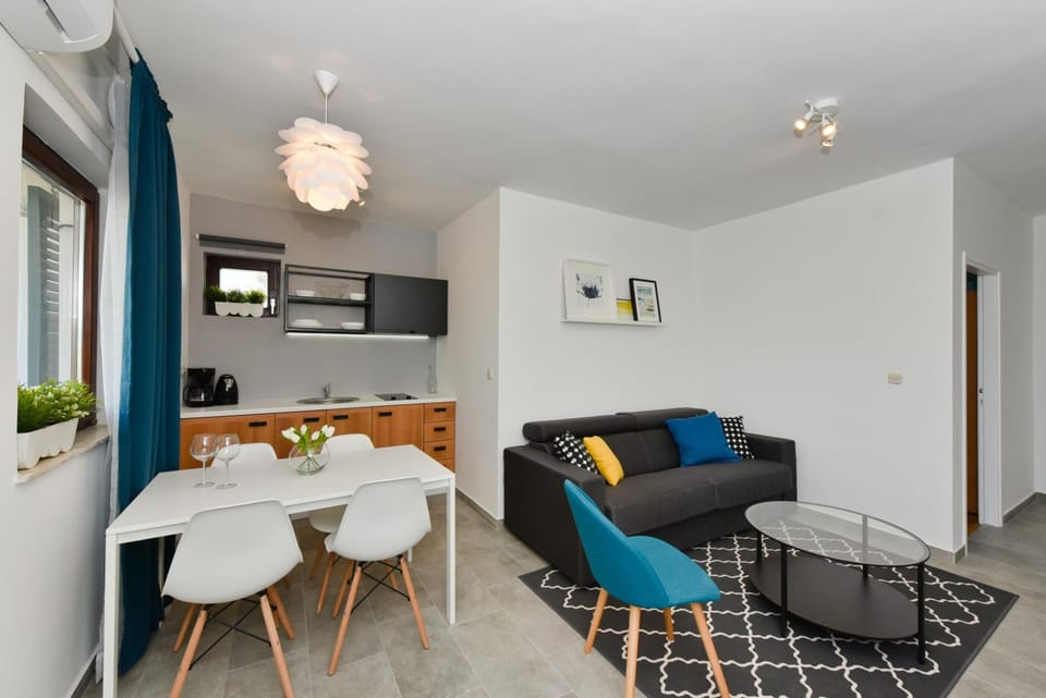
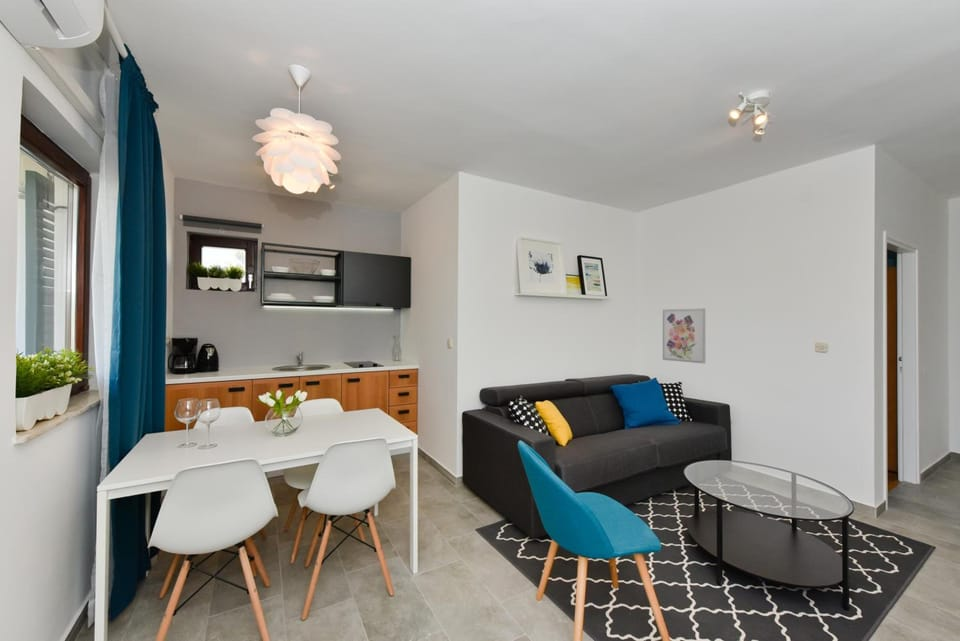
+ wall art [662,307,706,365]
